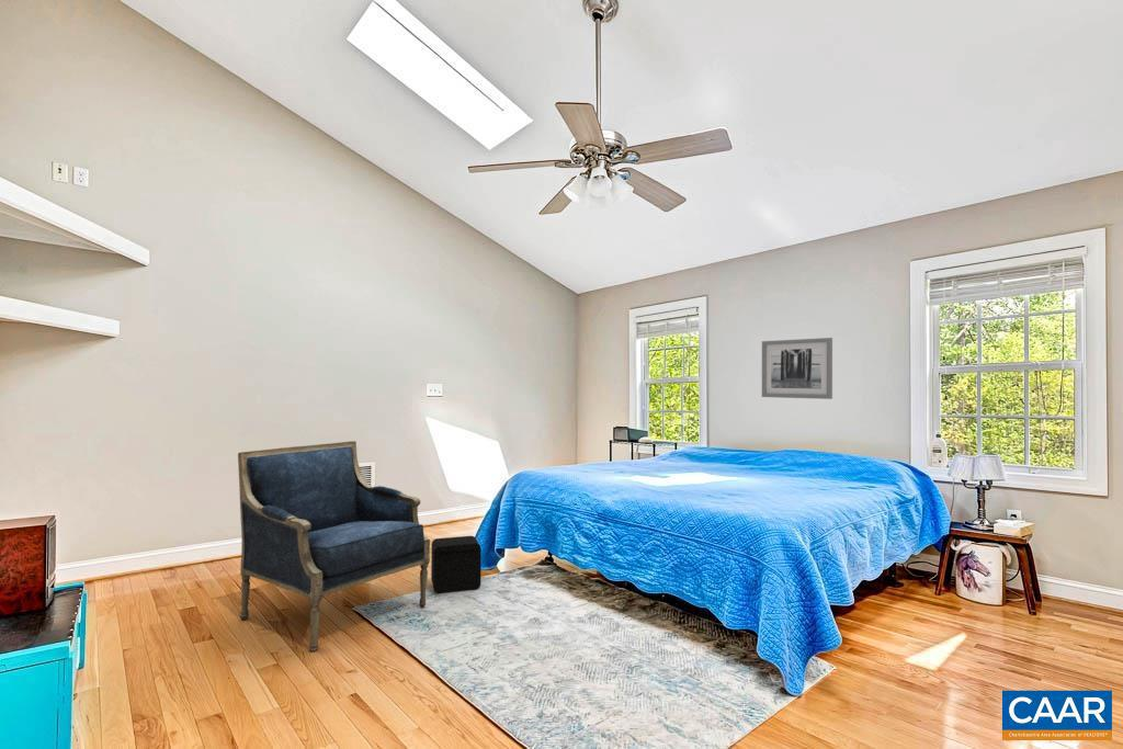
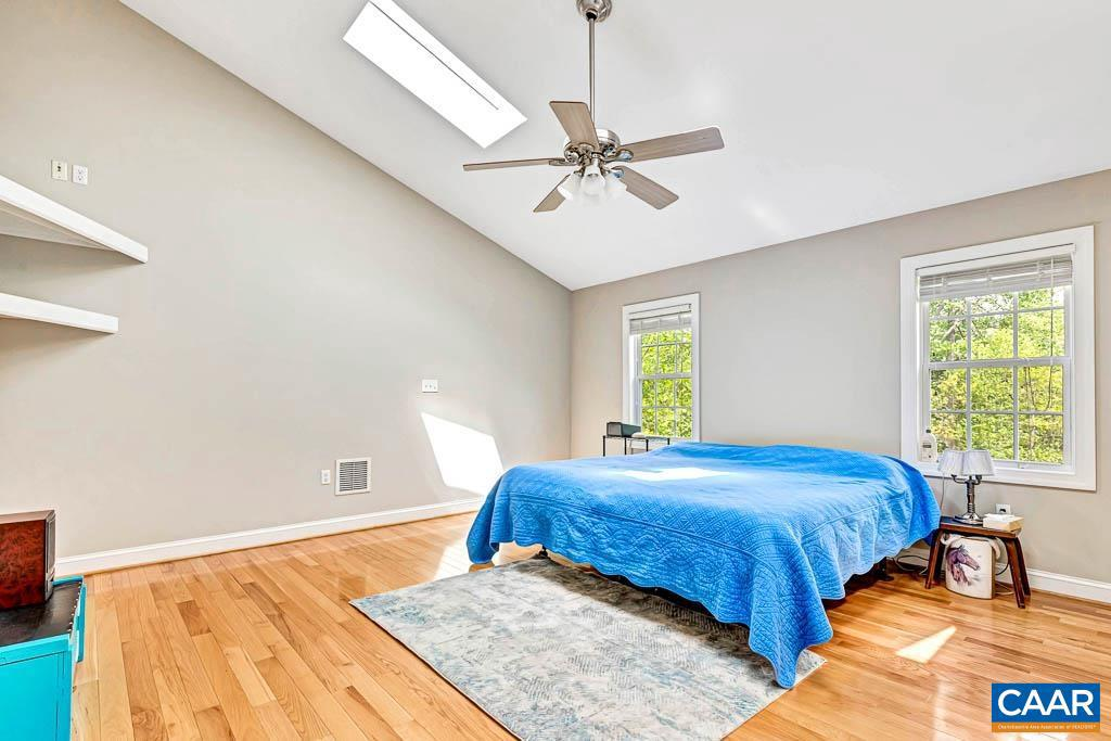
- wall art [761,337,833,400]
- armchair [237,440,431,654]
- air purifier [430,535,483,594]
